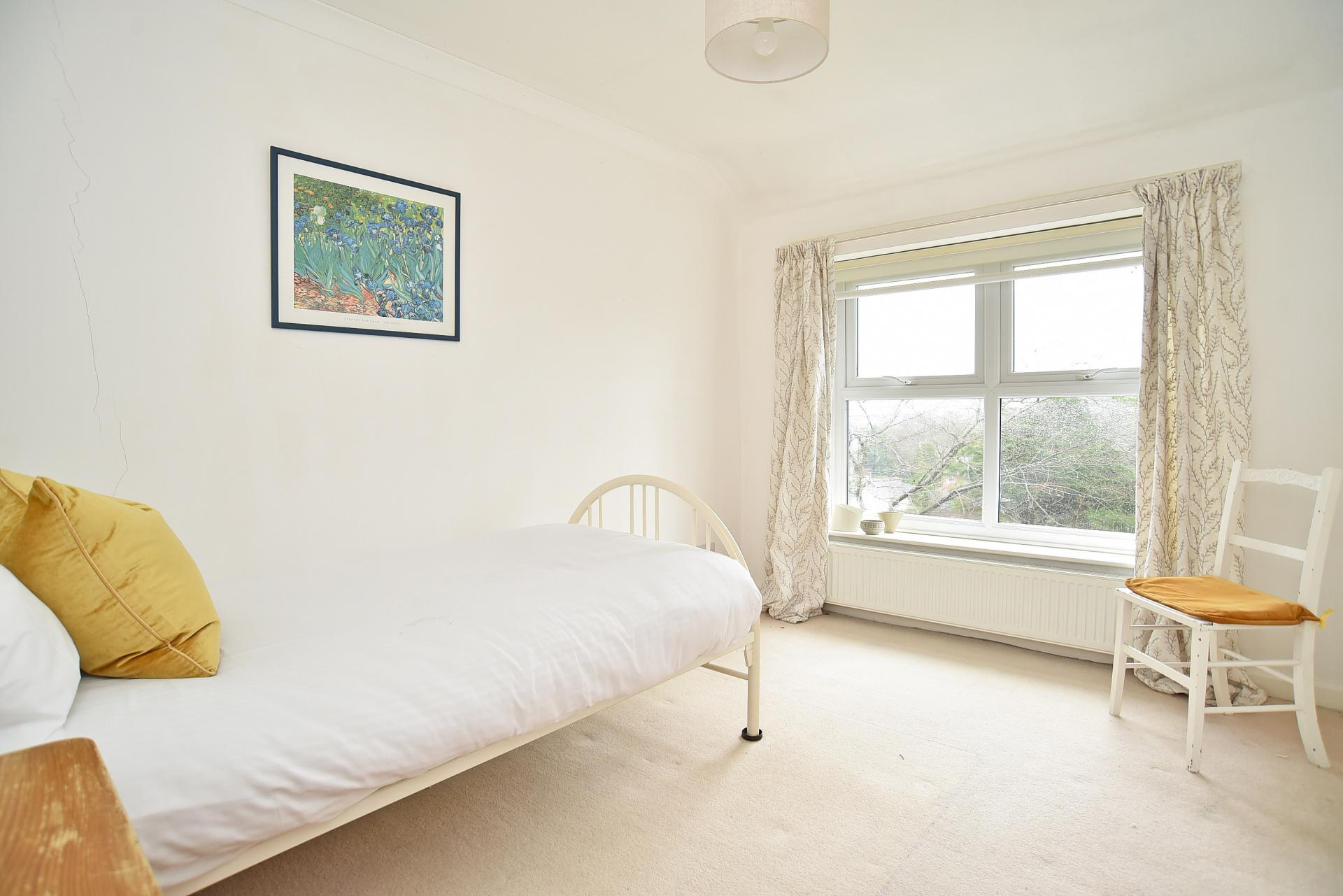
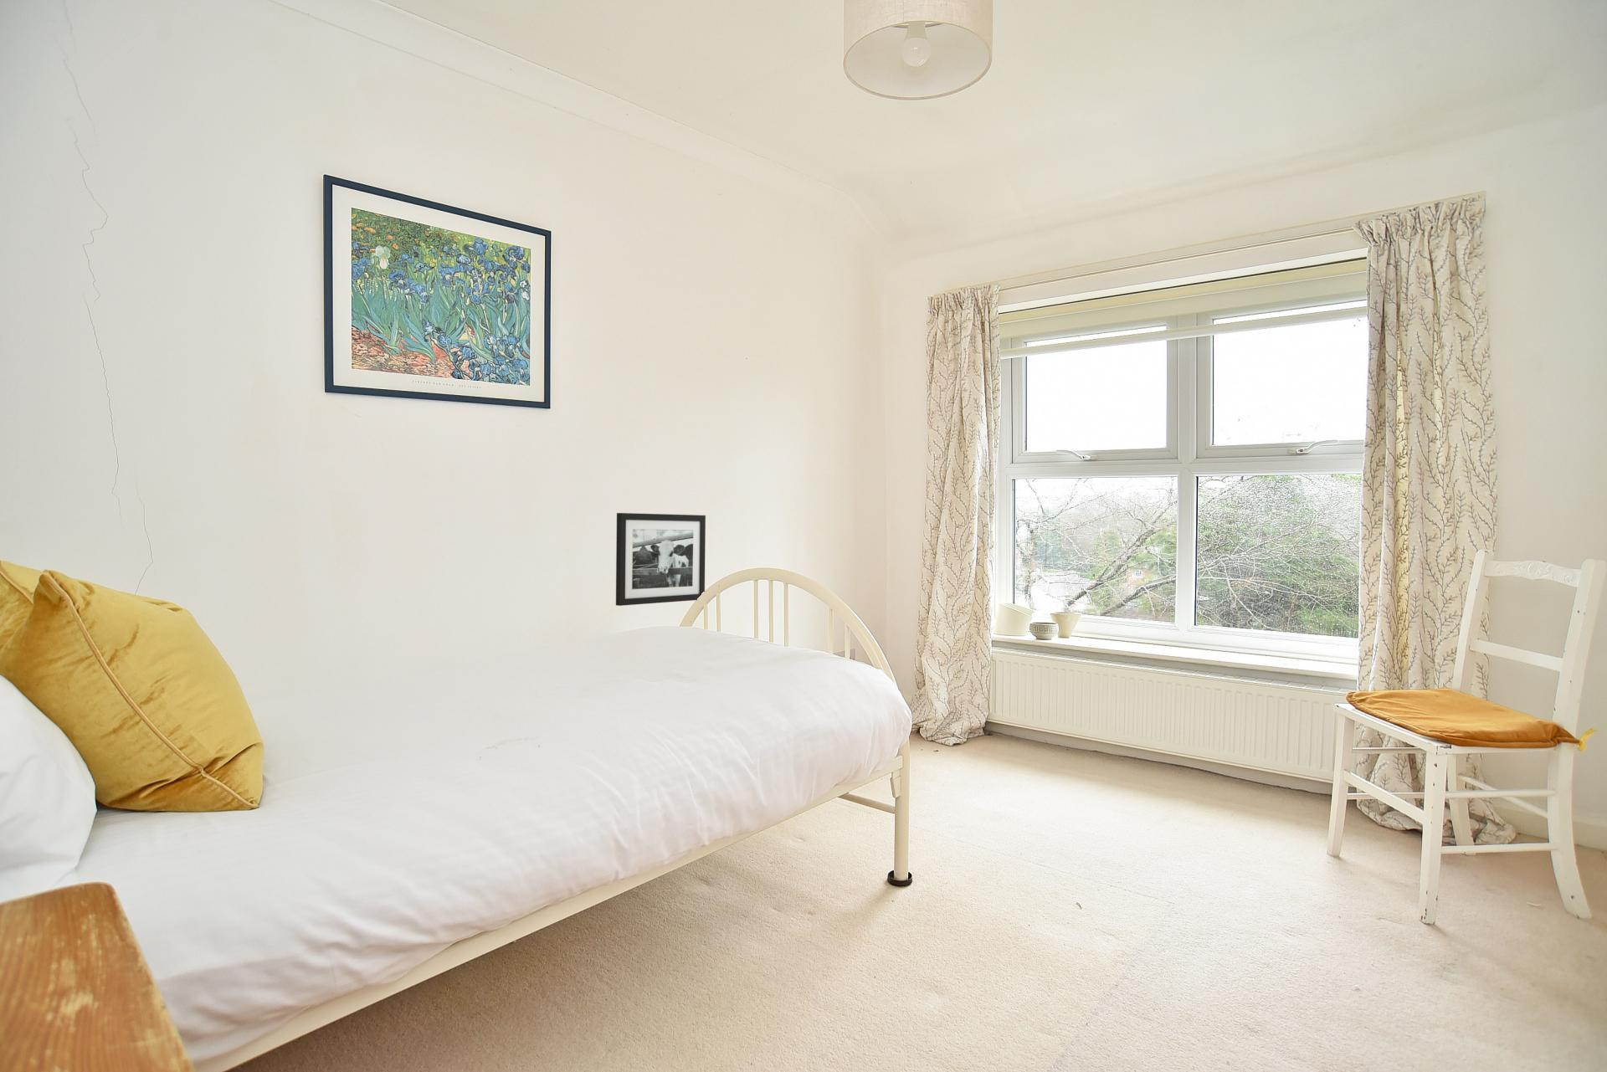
+ picture frame [615,512,706,607]
